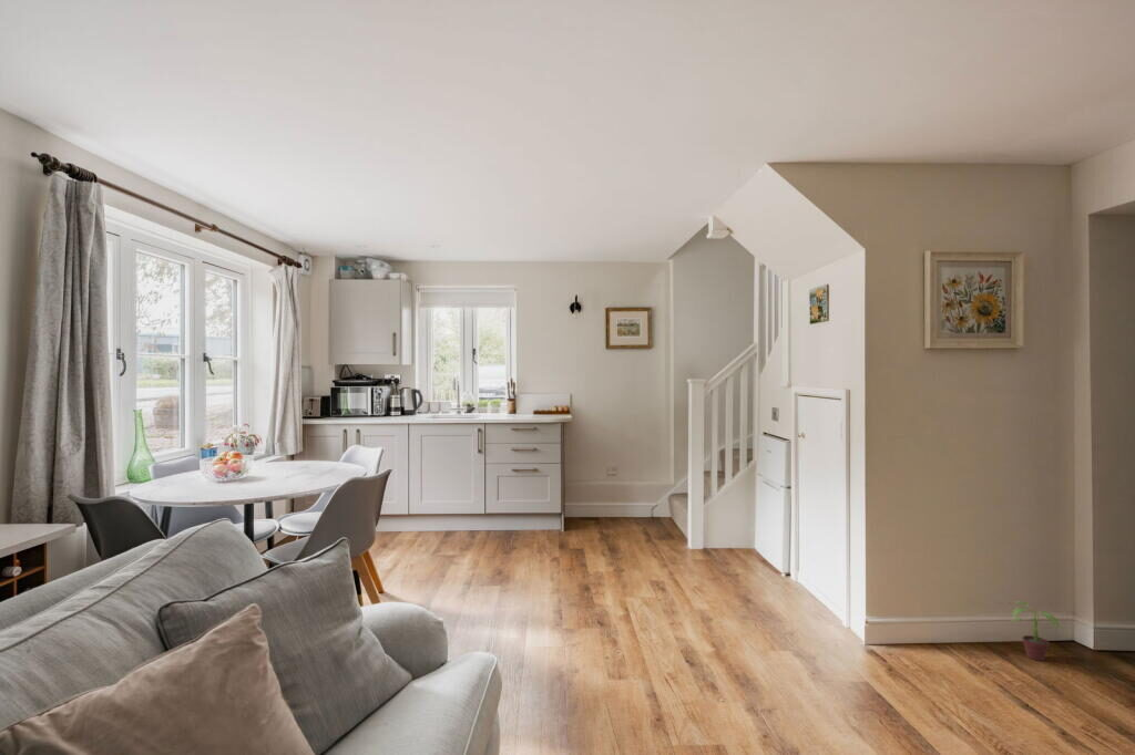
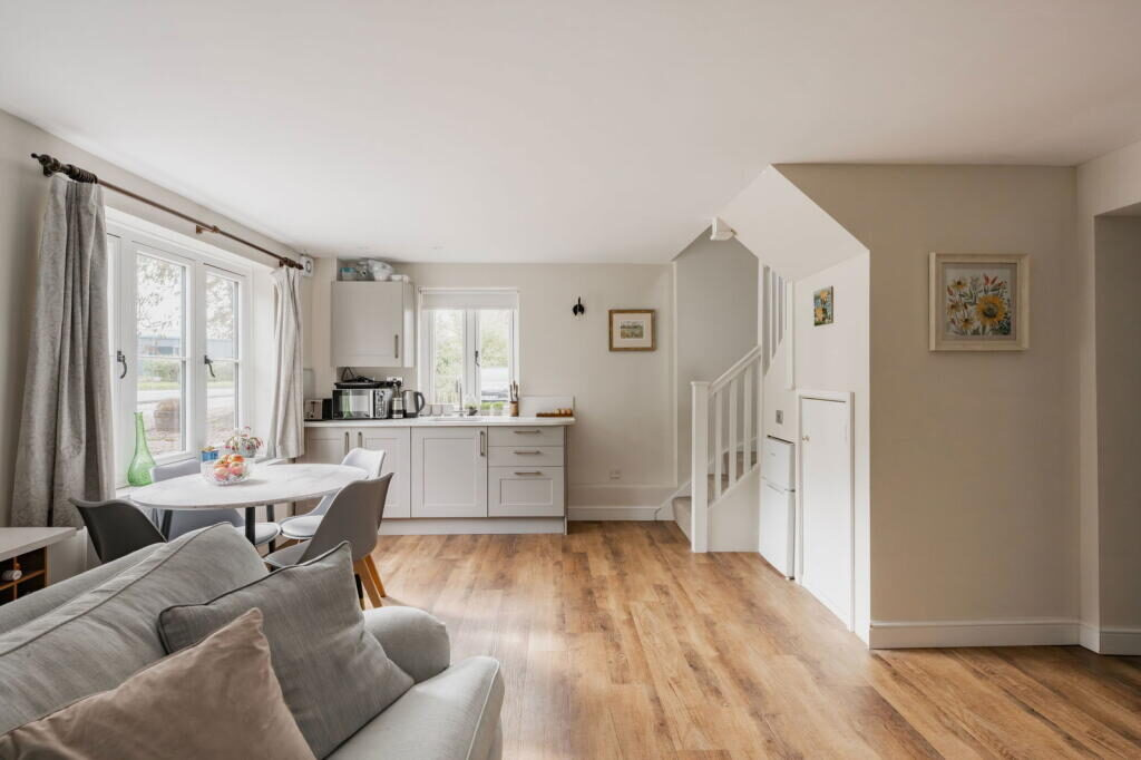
- potted plant [1006,600,1061,662]
